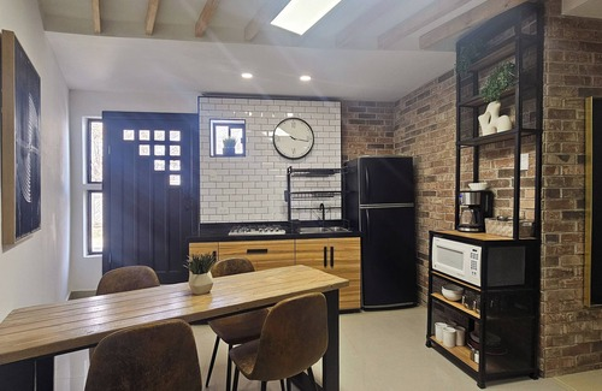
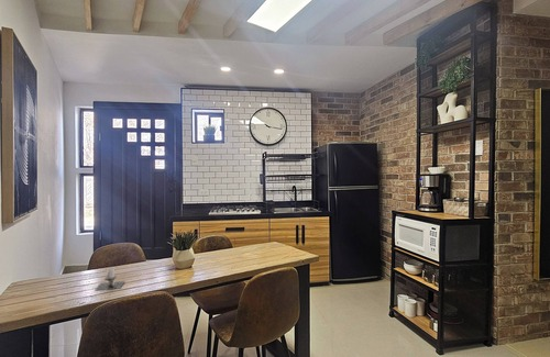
+ architectural model [94,268,127,292]
